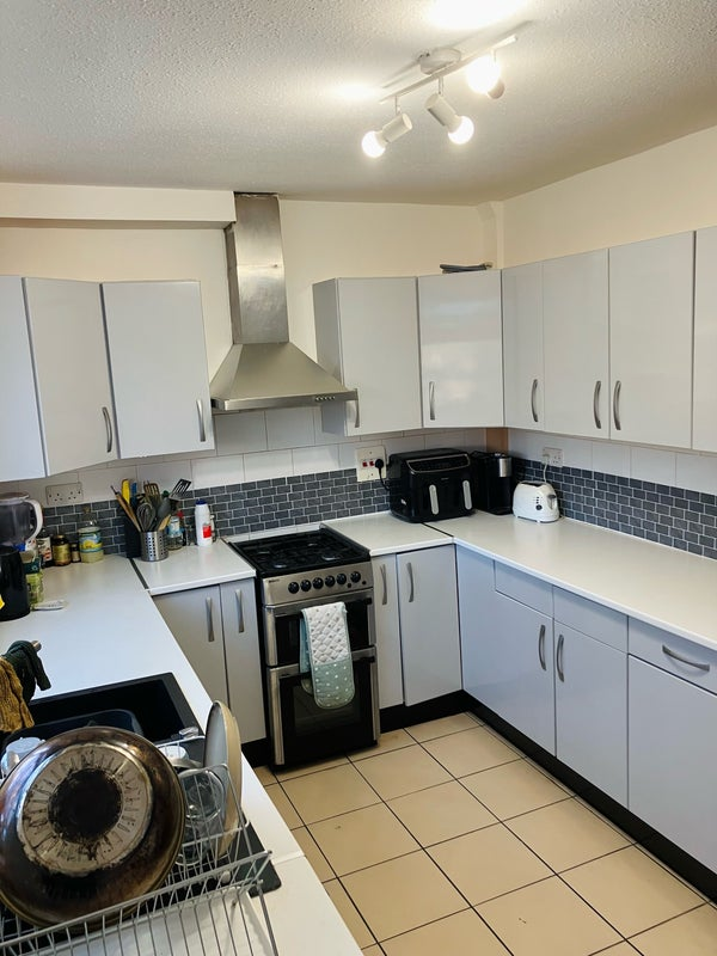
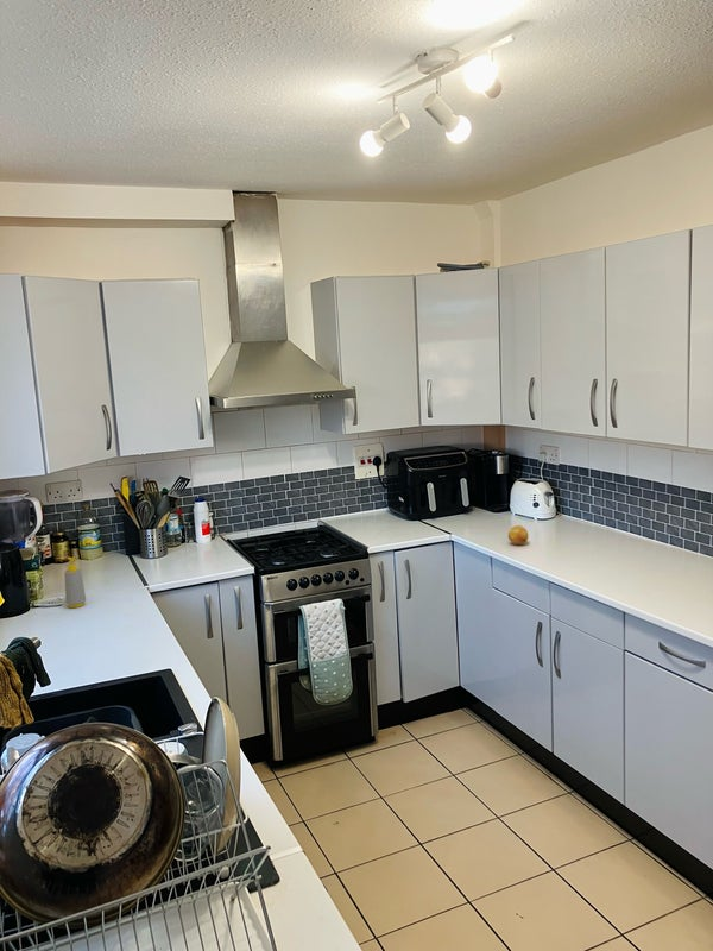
+ soap bottle [63,556,87,609]
+ fruit [507,524,529,546]
